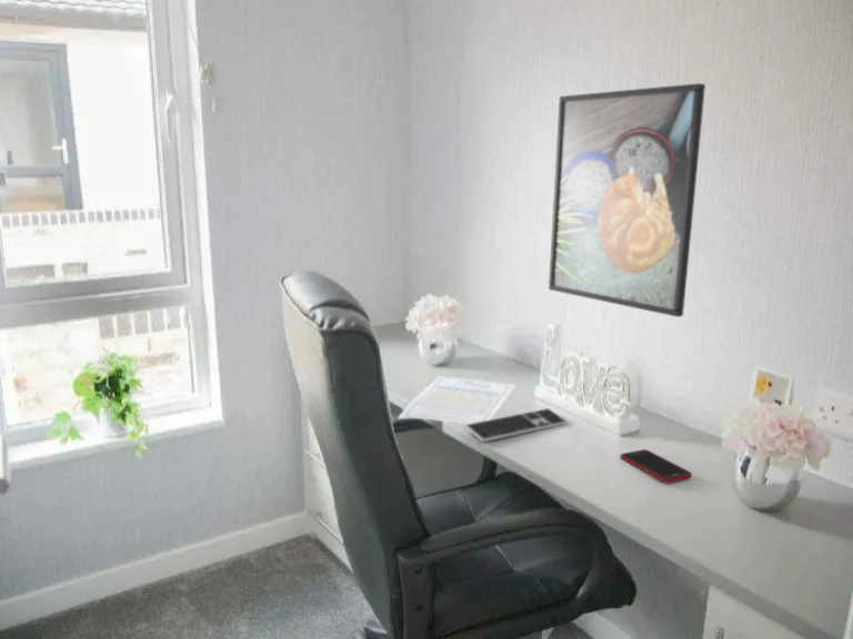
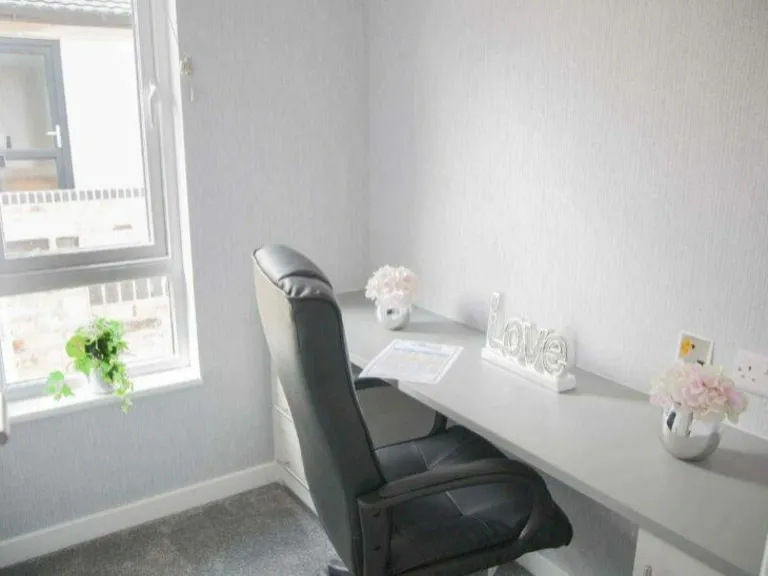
- keyboard [464,407,569,443]
- cell phone [620,448,693,484]
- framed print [548,82,706,318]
